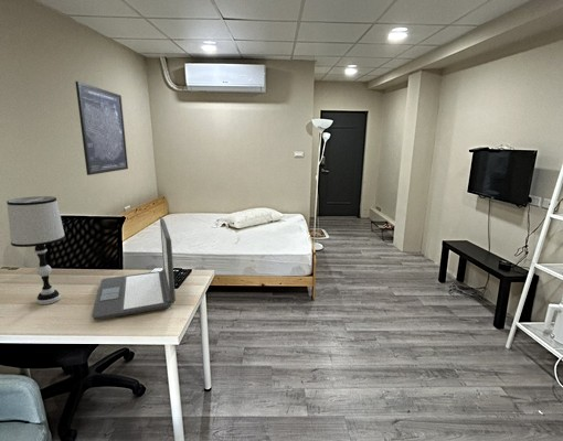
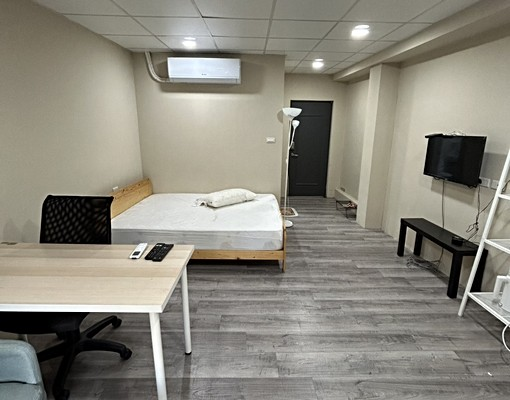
- wall art [74,80,129,176]
- laptop [91,217,177,321]
- table lamp [6,195,66,305]
